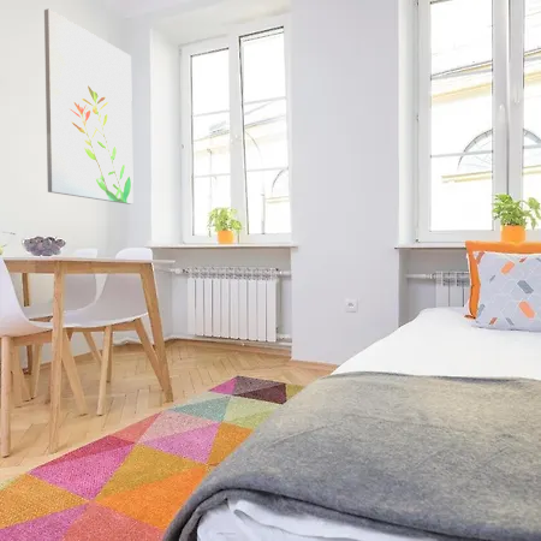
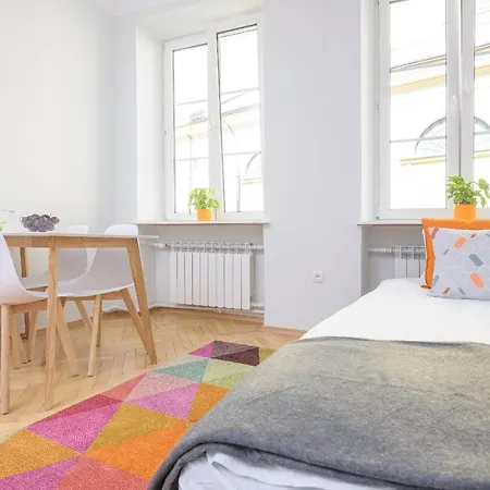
- wall art [43,7,135,206]
